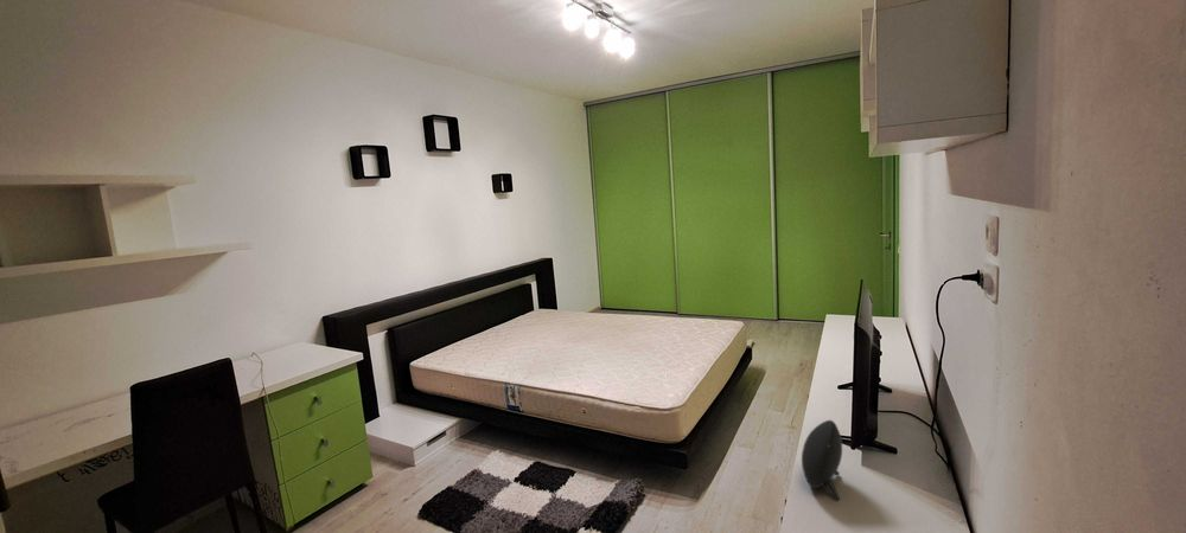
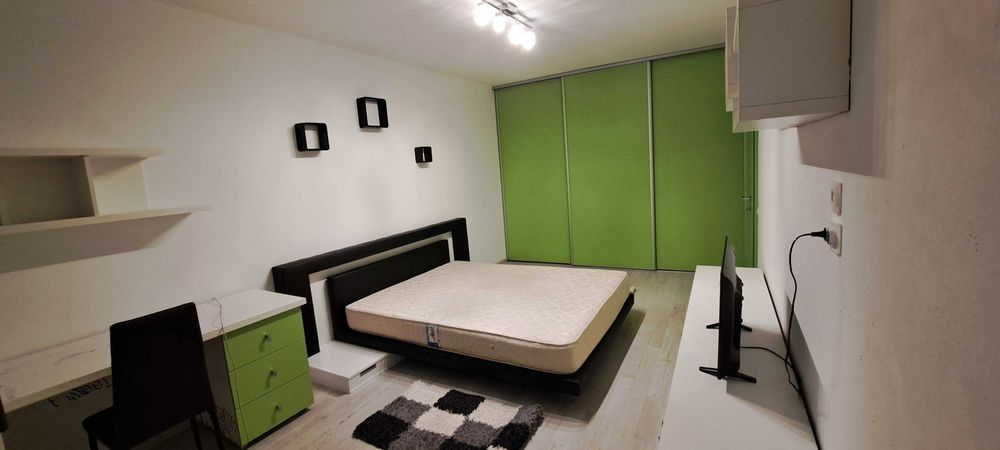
- speaker [801,419,843,501]
